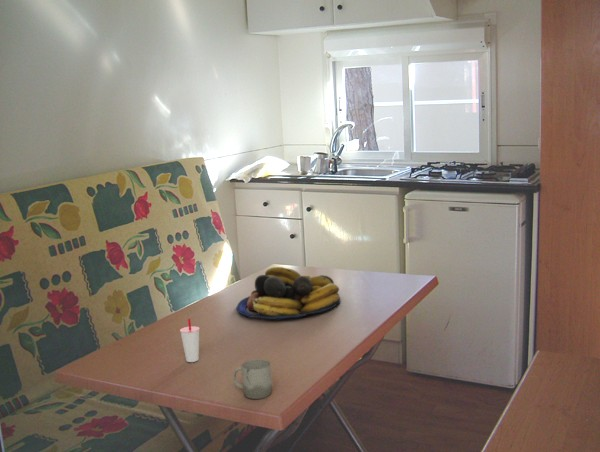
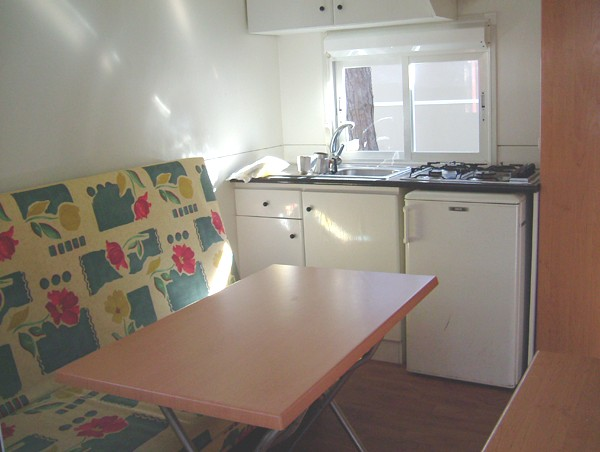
- cup [179,318,200,363]
- cup [232,358,273,400]
- fruit bowl [235,266,341,320]
